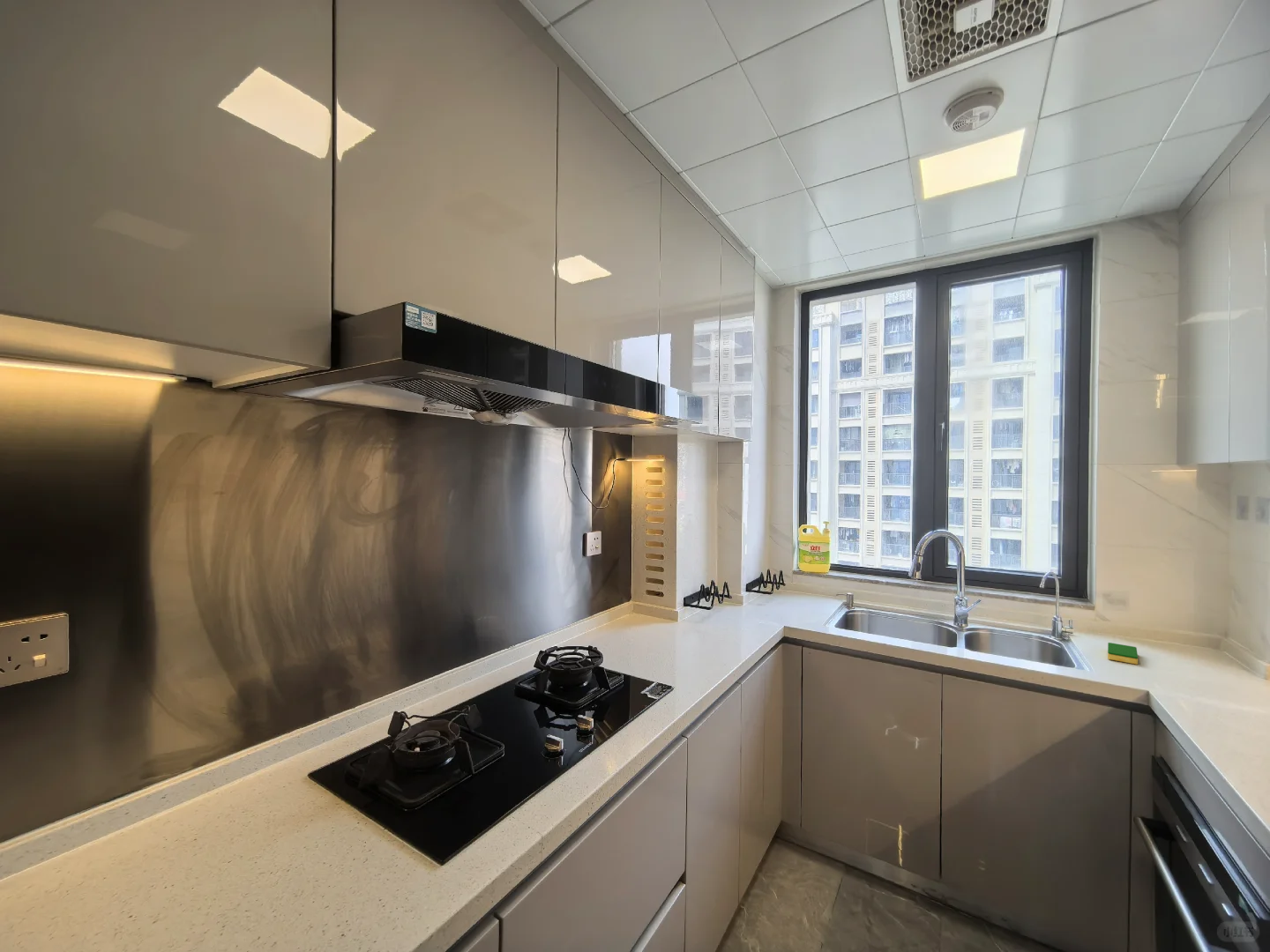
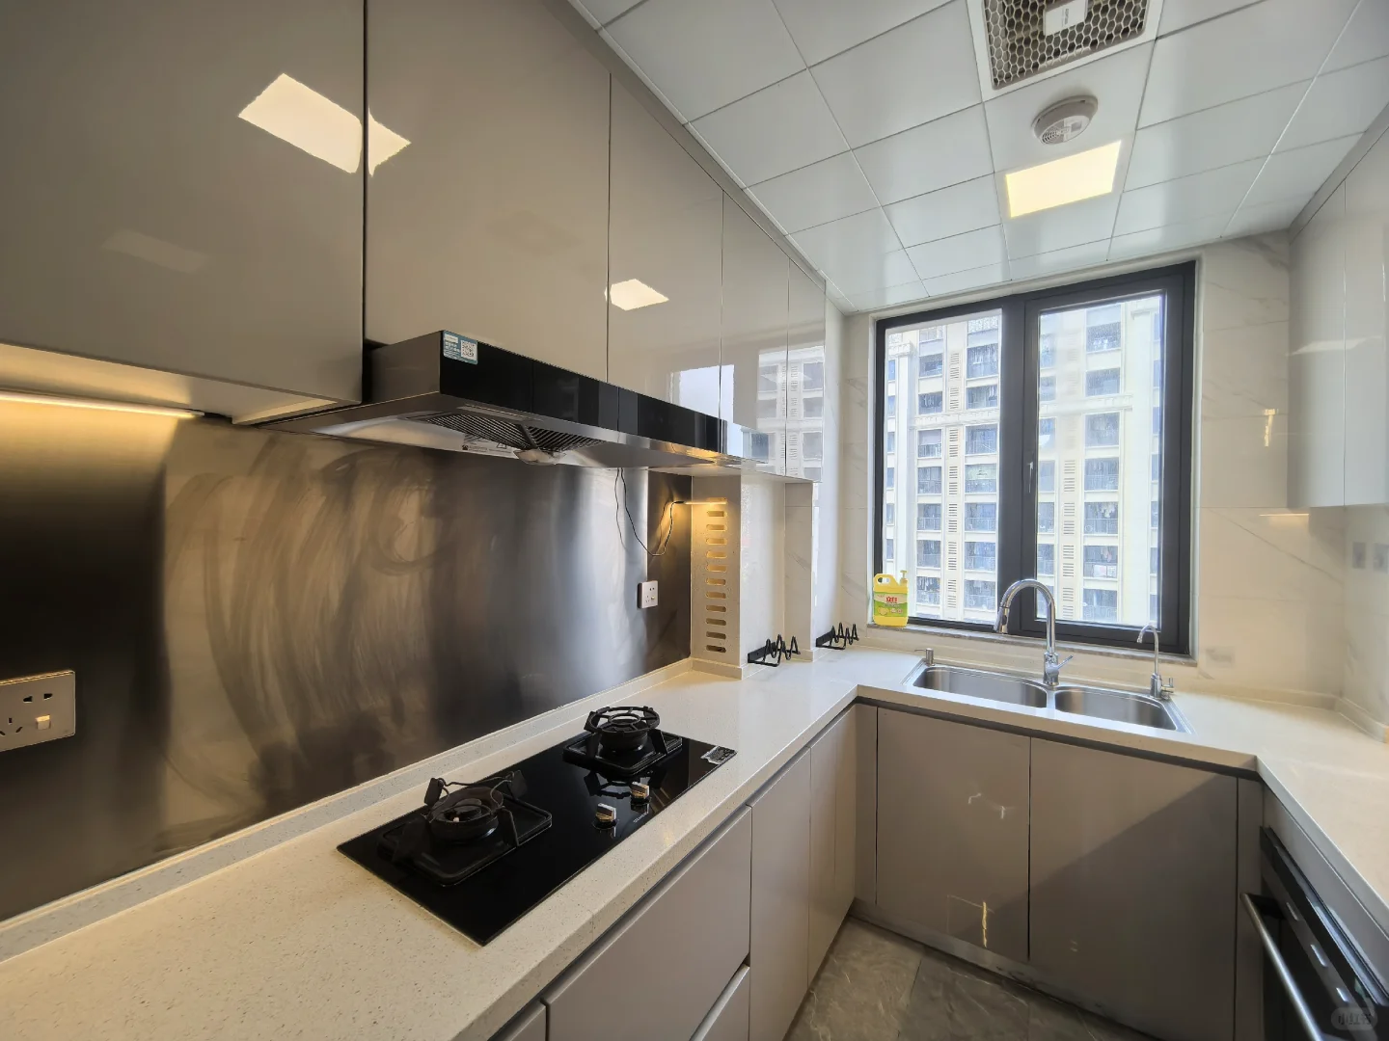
- dish sponge [1107,642,1139,666]
